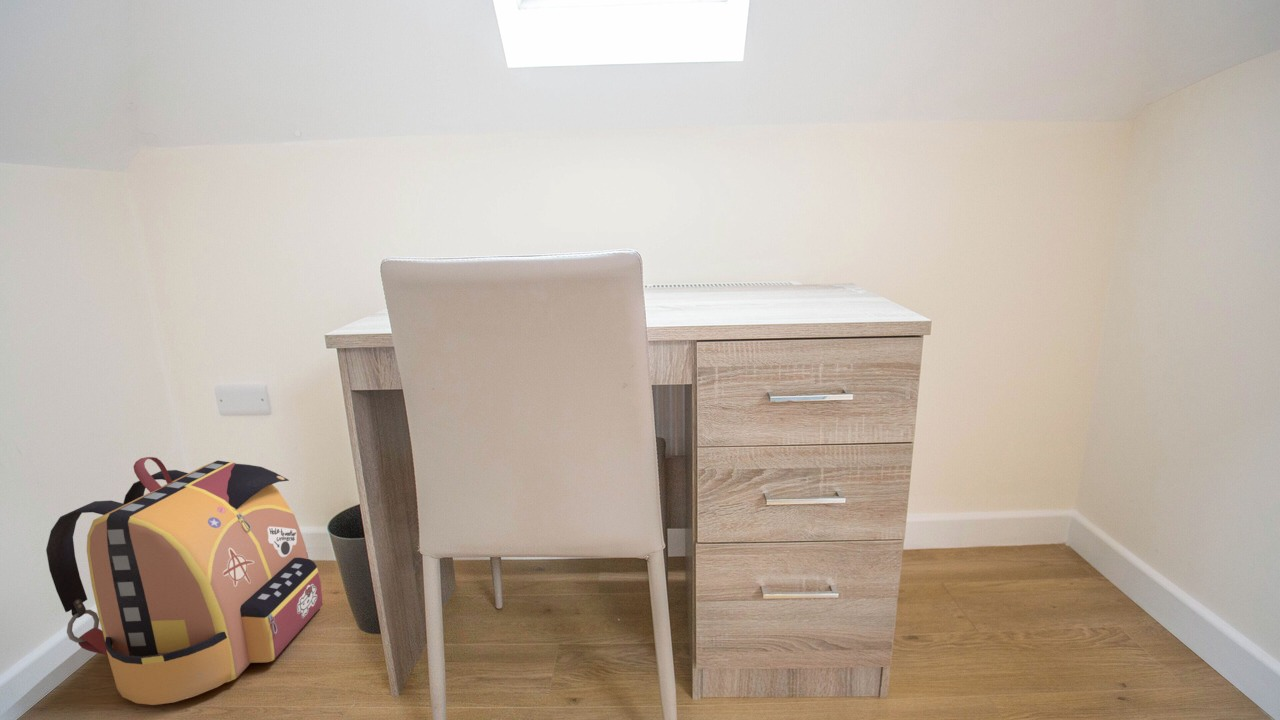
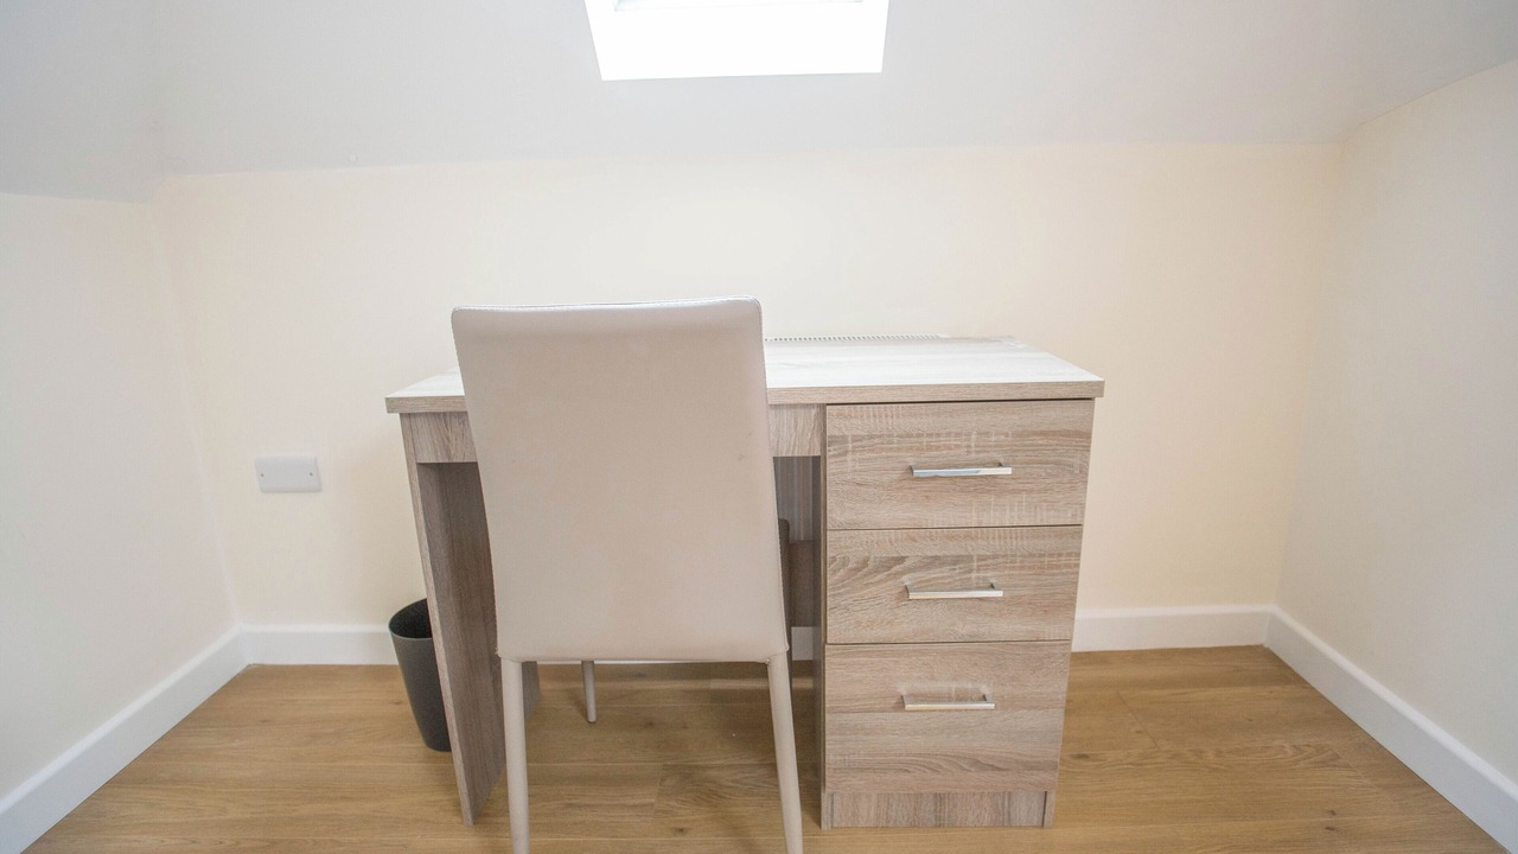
- backpack [45,456,323,706]
